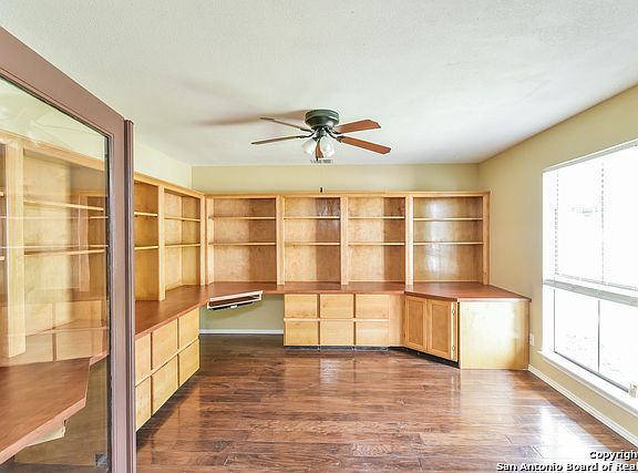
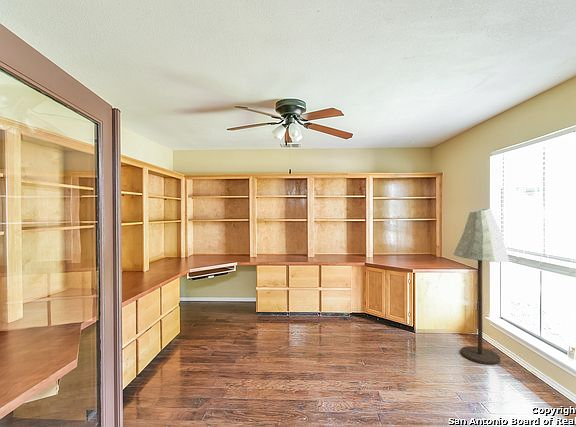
+ floor lamp [452,208,510,366]
